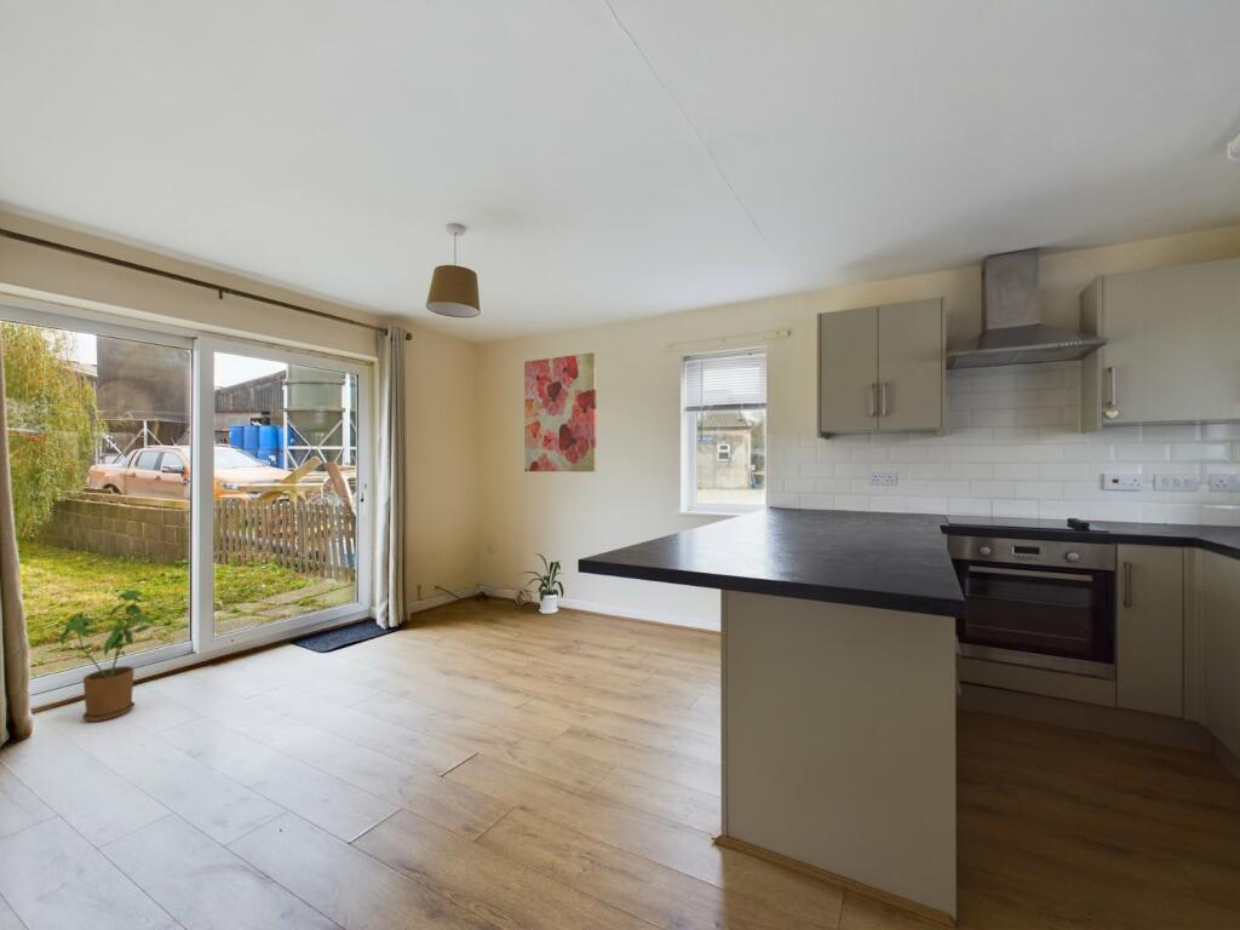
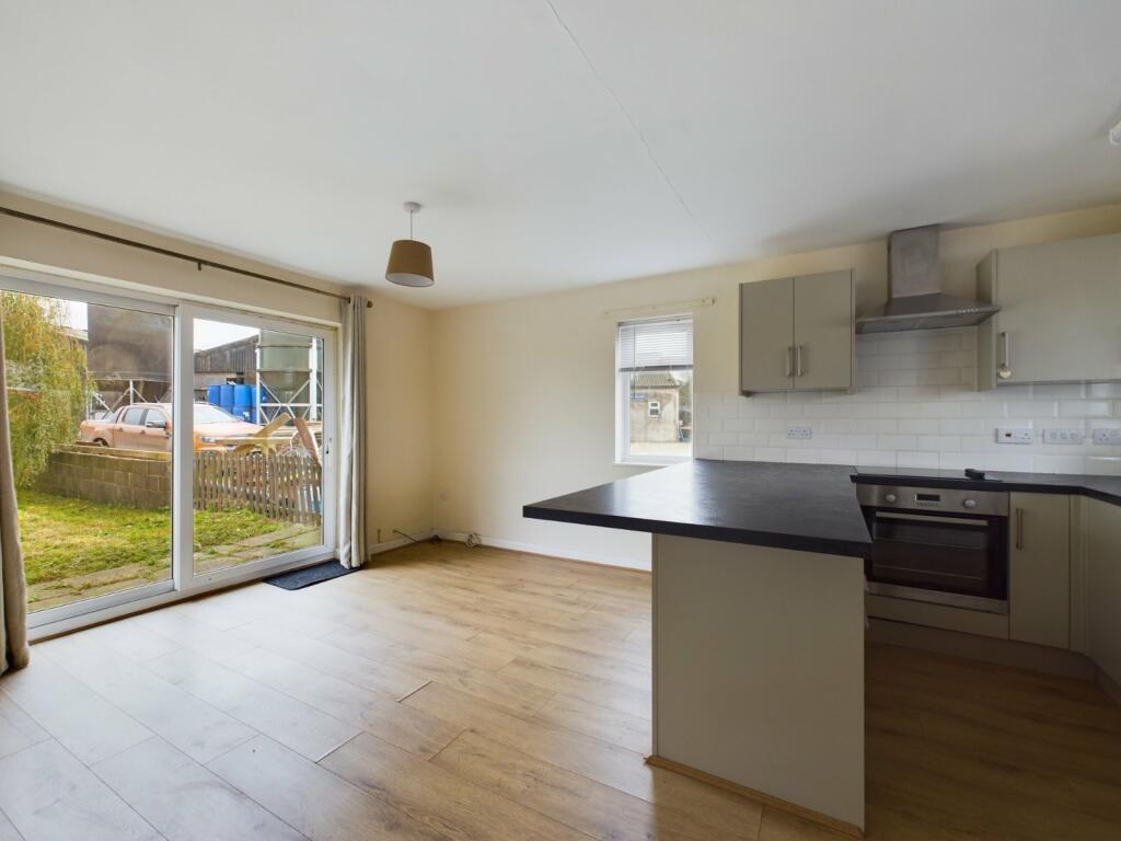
- wall art [523,351,597,473]
- house plant [517,552,564,615]
- house plant [58,589,157,723]
